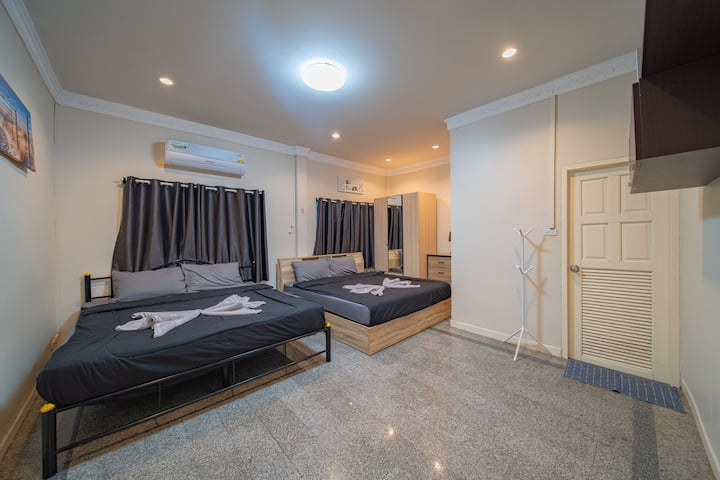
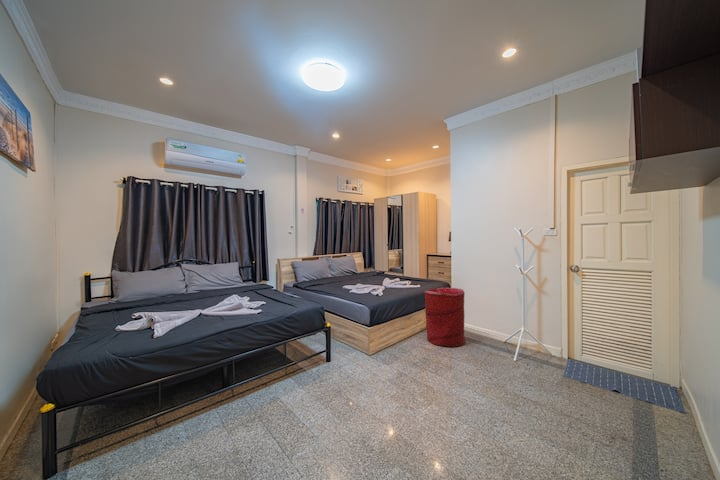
+ laundry hamper [423,286,467,348]
